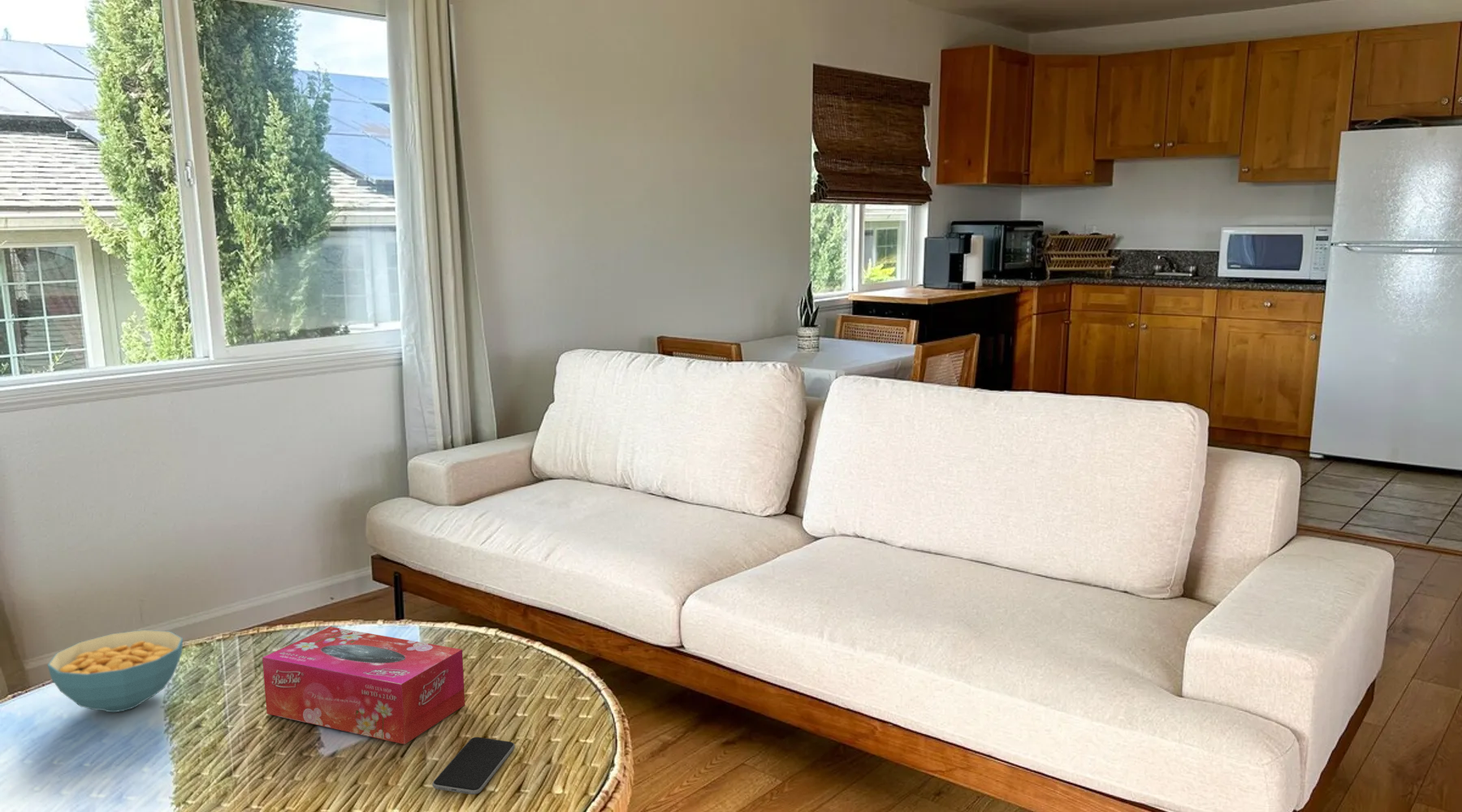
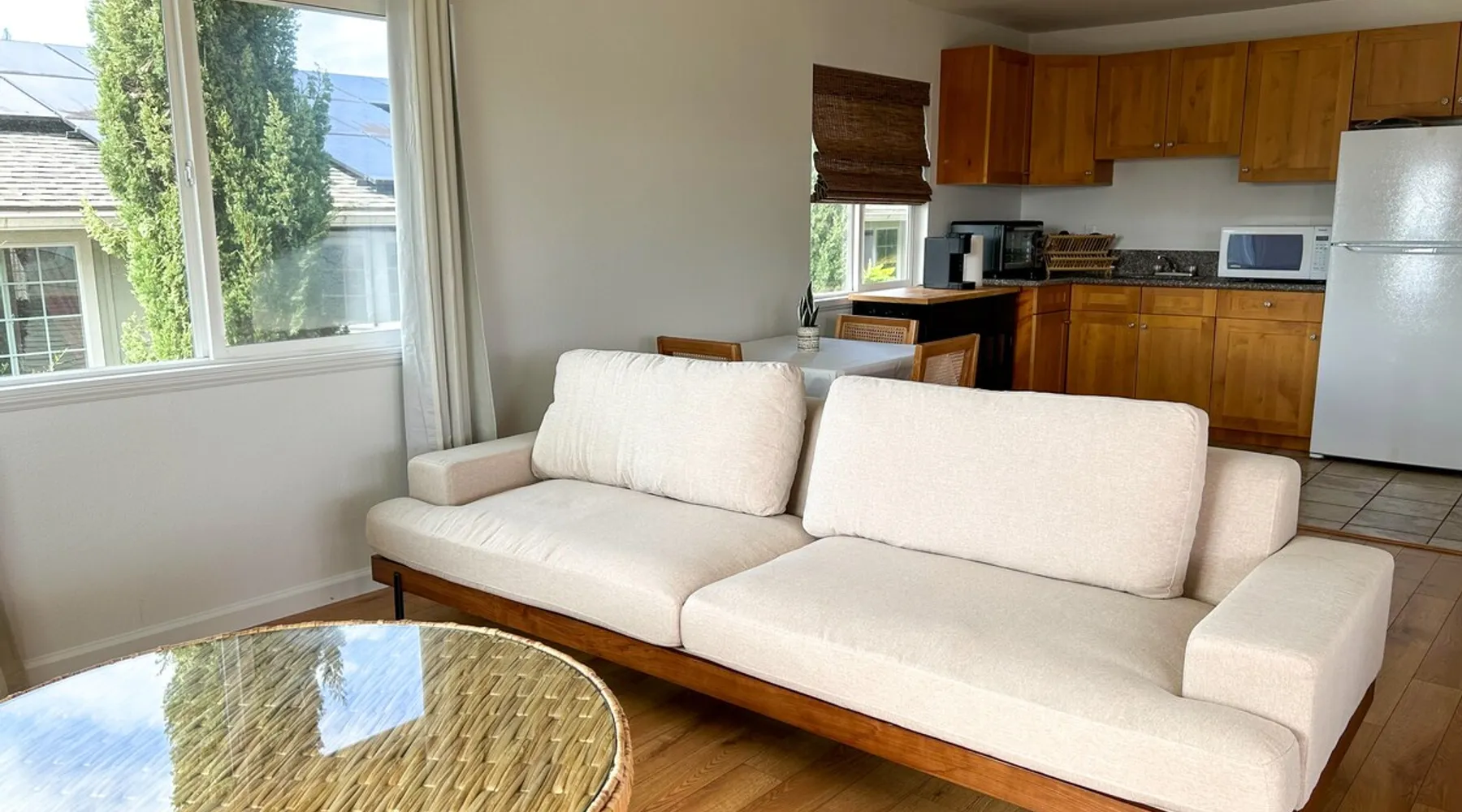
- smartphone [431,736,516,795]
- tissue box [262,626,465,745]
- cereal bowl [47,629,184,713]
